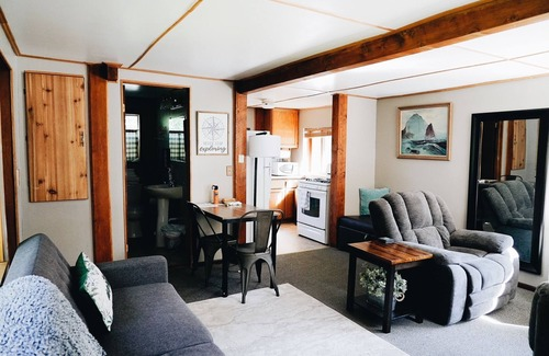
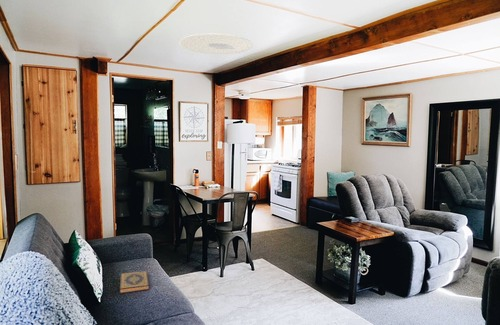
+ hardback book [119,270,150,295]
+ ceiling light [179,33,254,55]
